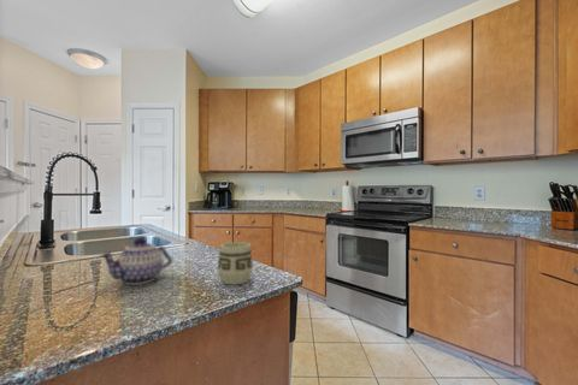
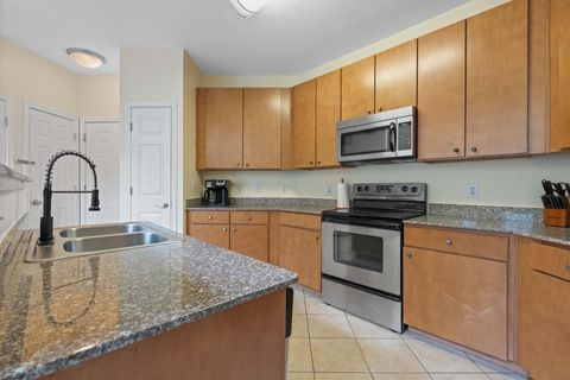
- cup [217,241,254,286]
- teapot [99,236,173,286]
